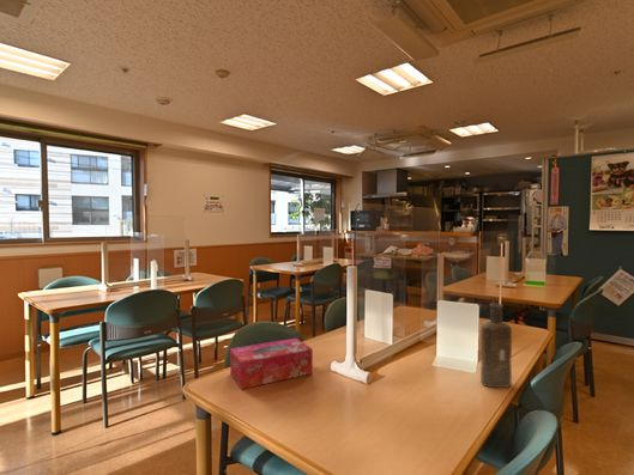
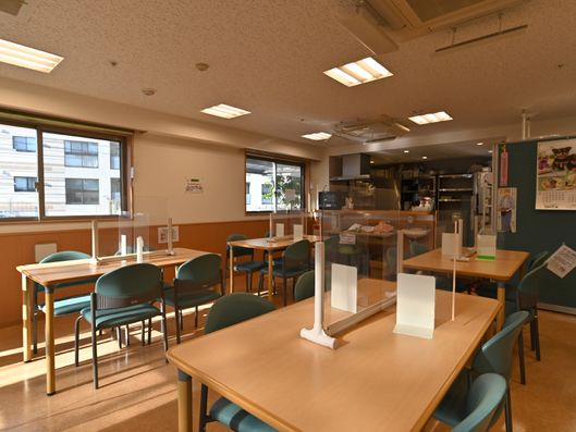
- bottle [479,302,513,389]
- tissue box [229,337,314,390]
